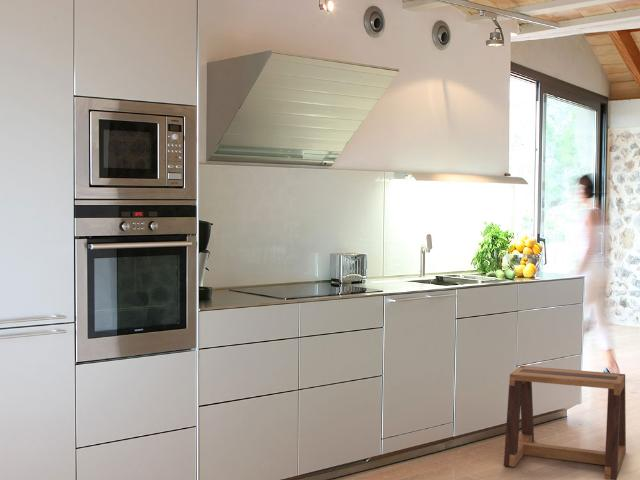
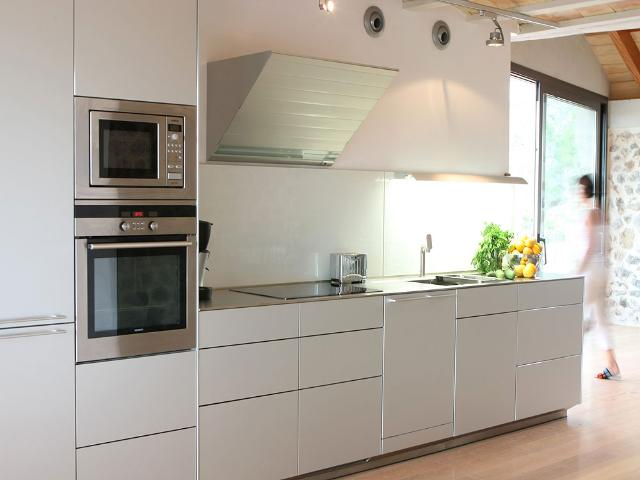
- stool [503,365,627,480]
